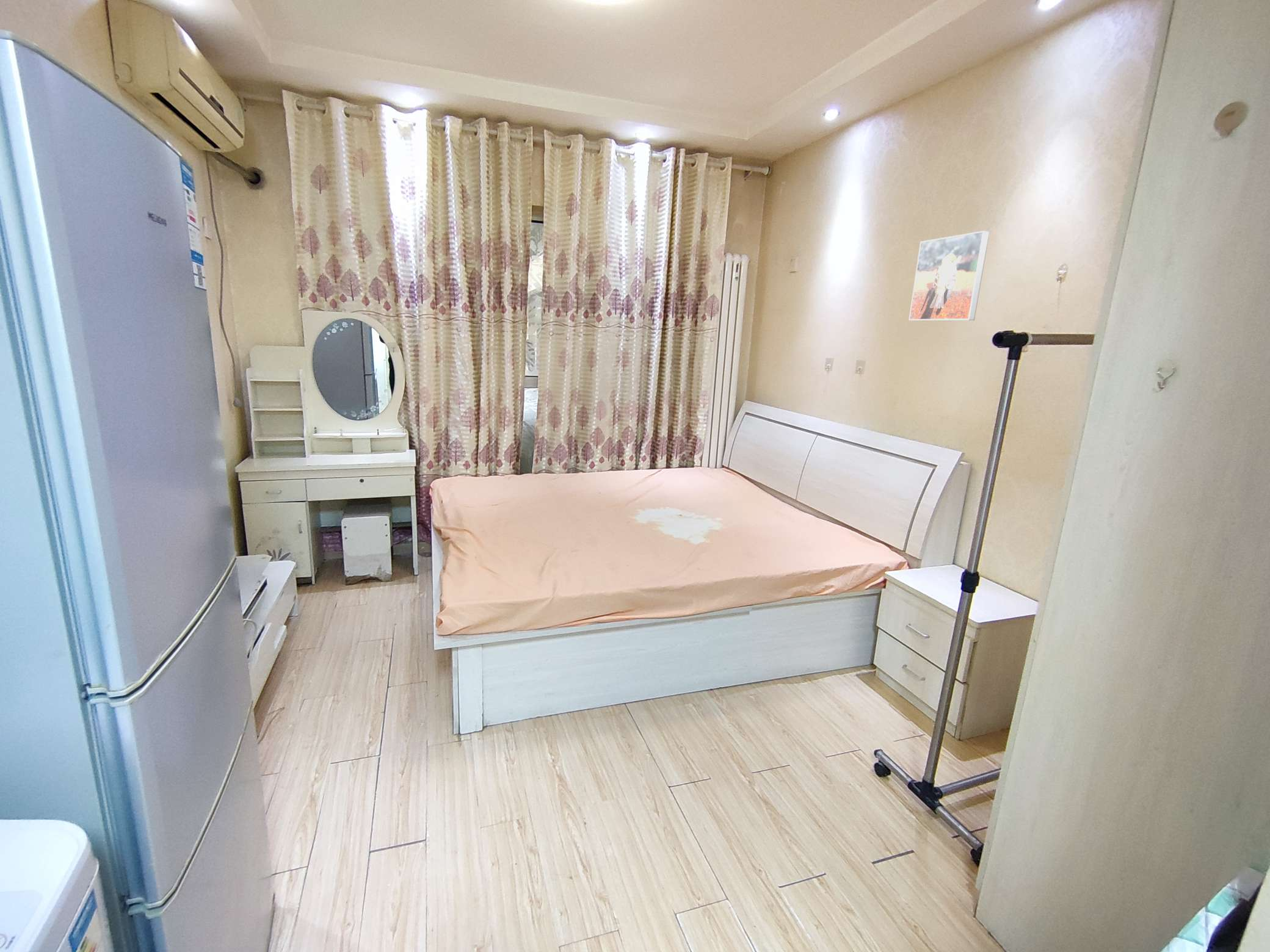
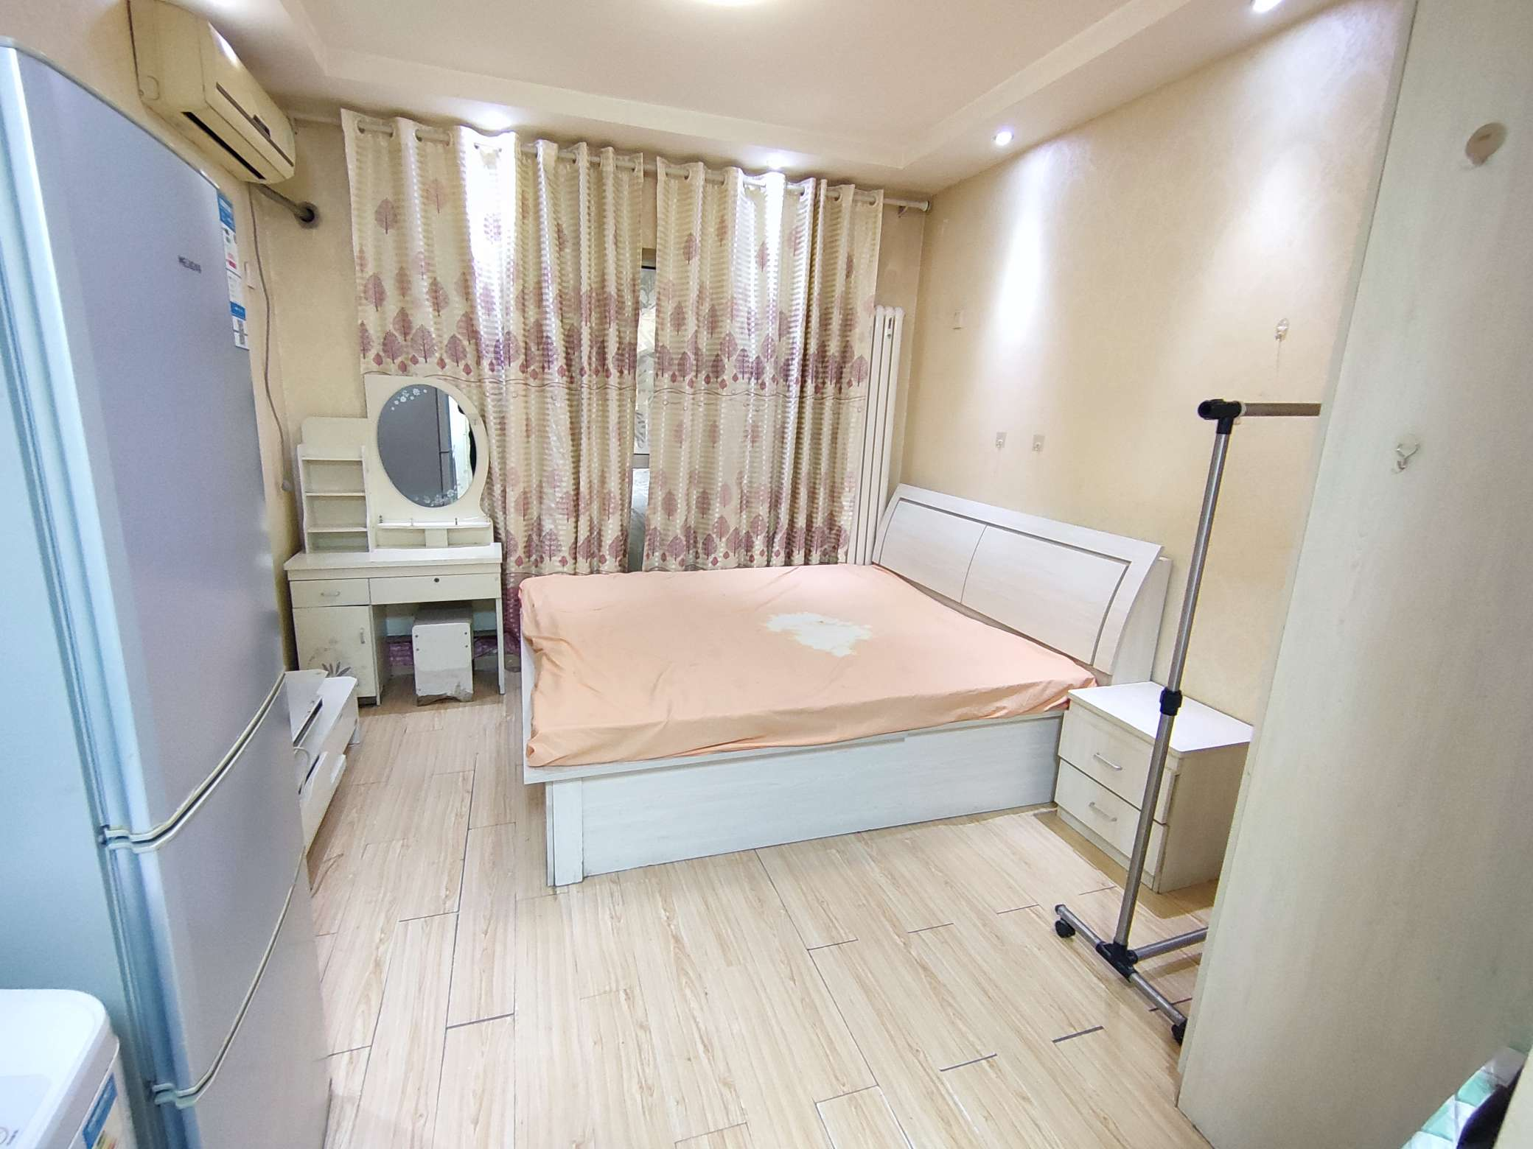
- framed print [908,230,990,321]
